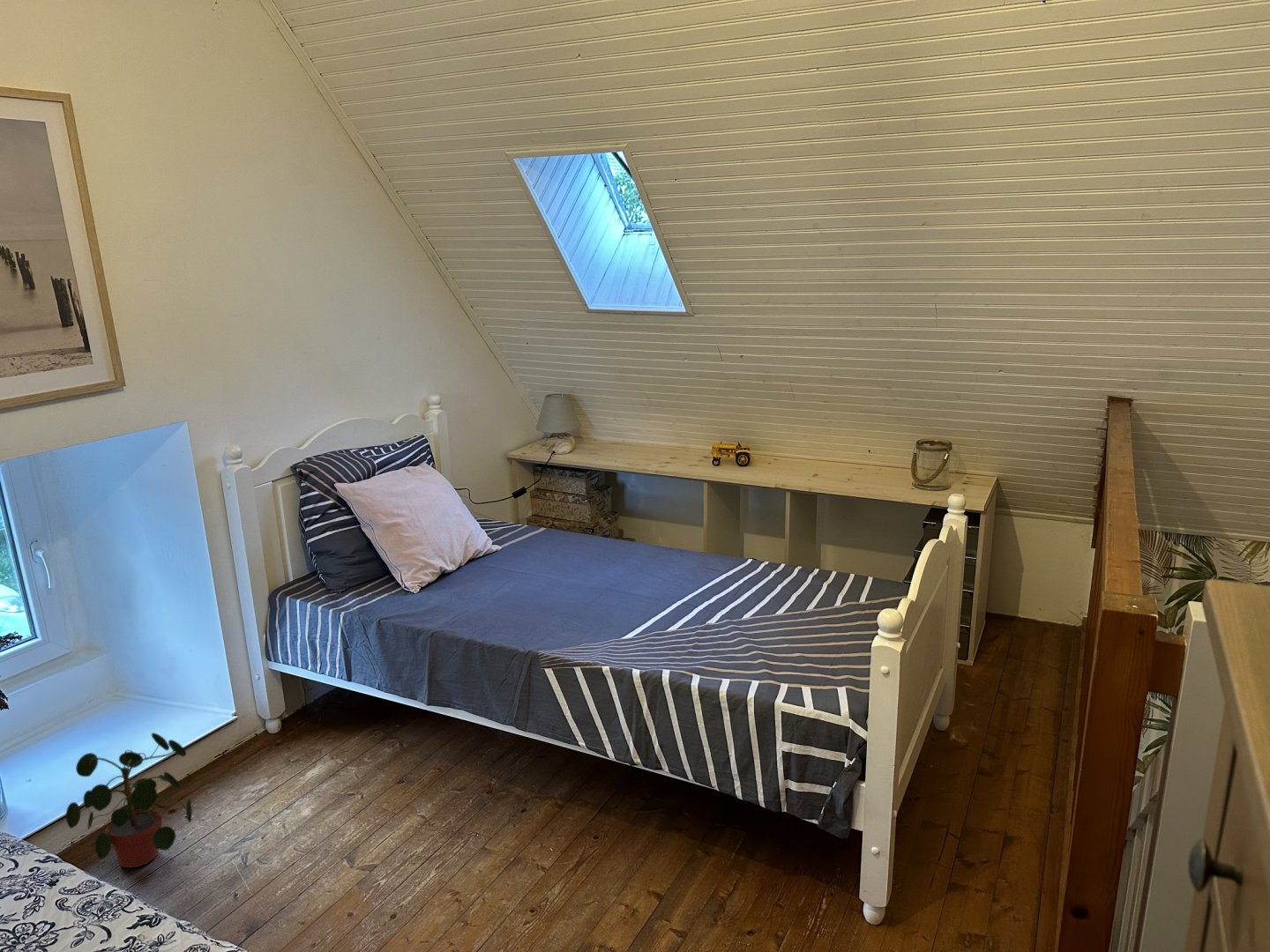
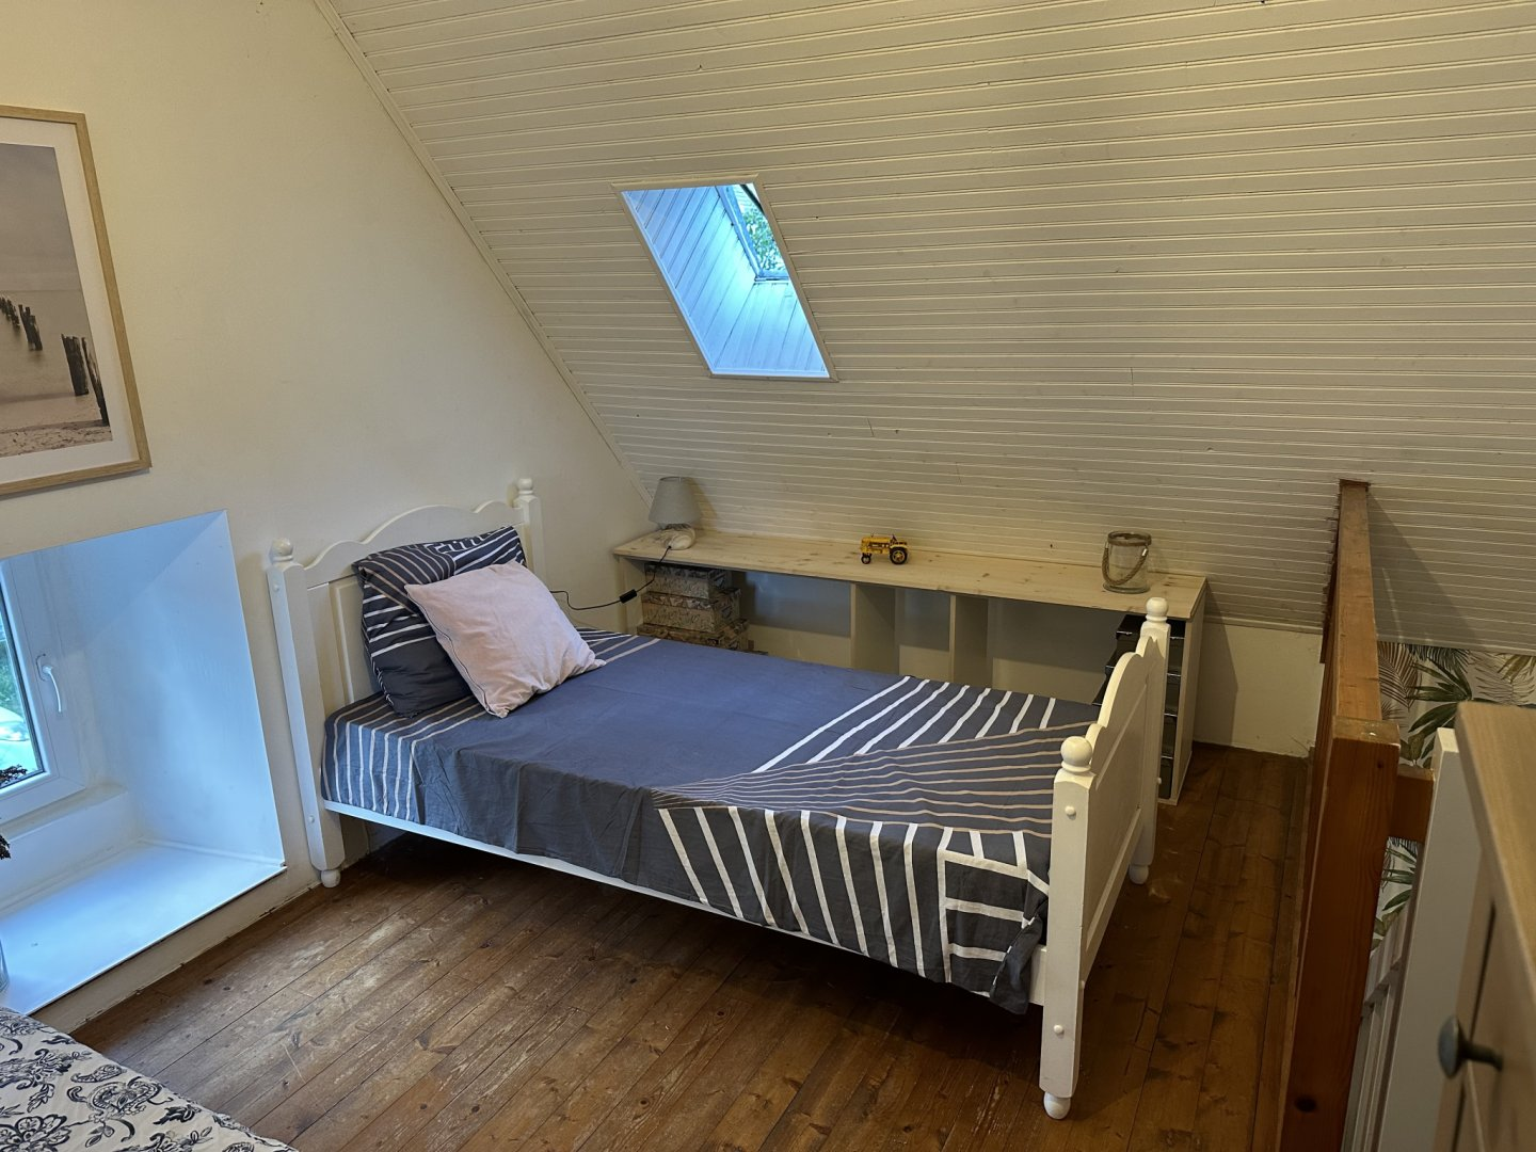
- potted plant [65,732,192,868]
